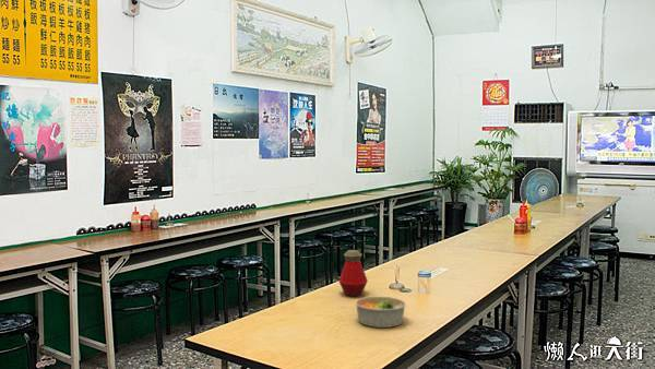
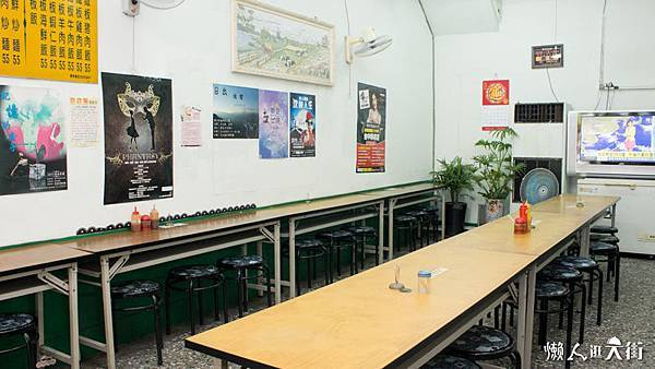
- bowl [355,295,407,329]
- bottle [337,249,369,297]
